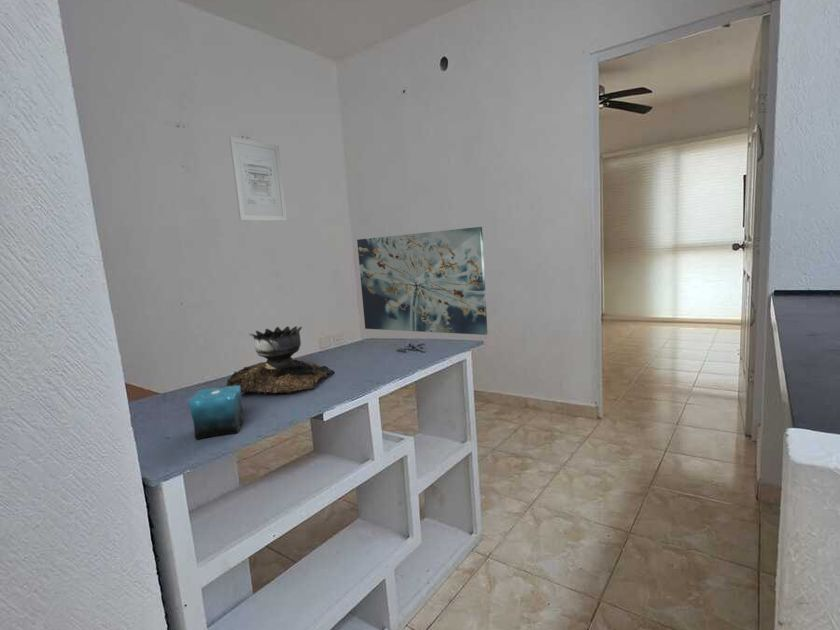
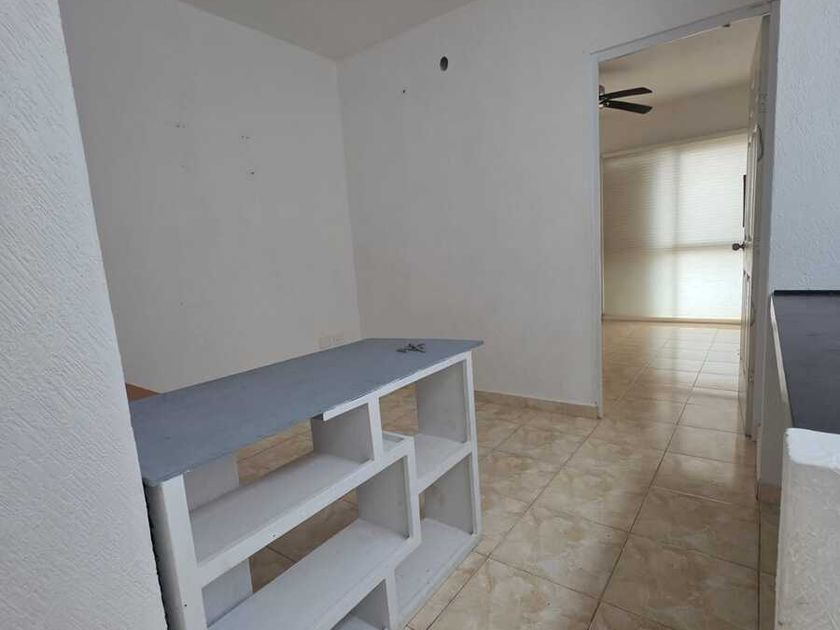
- wall art [356,226,488,336]
- brazier [226,325,336,395]
- wall art [228,136,288,222]
- candle [188,374,245,440]
